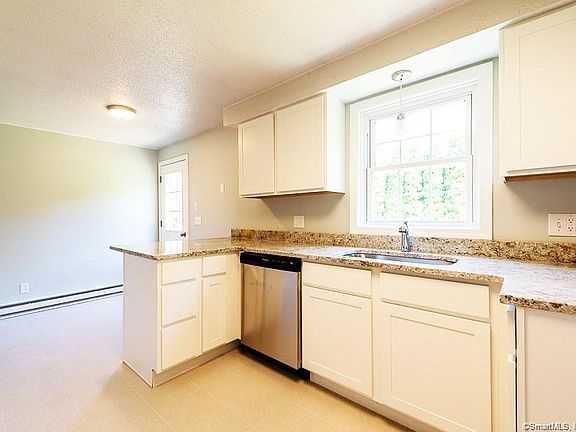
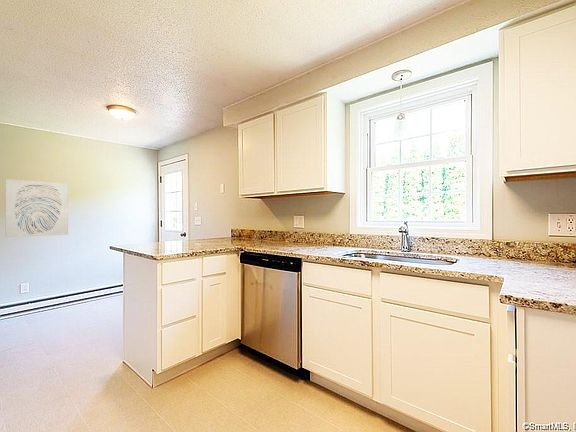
+ wall art [4,178,69,238]
